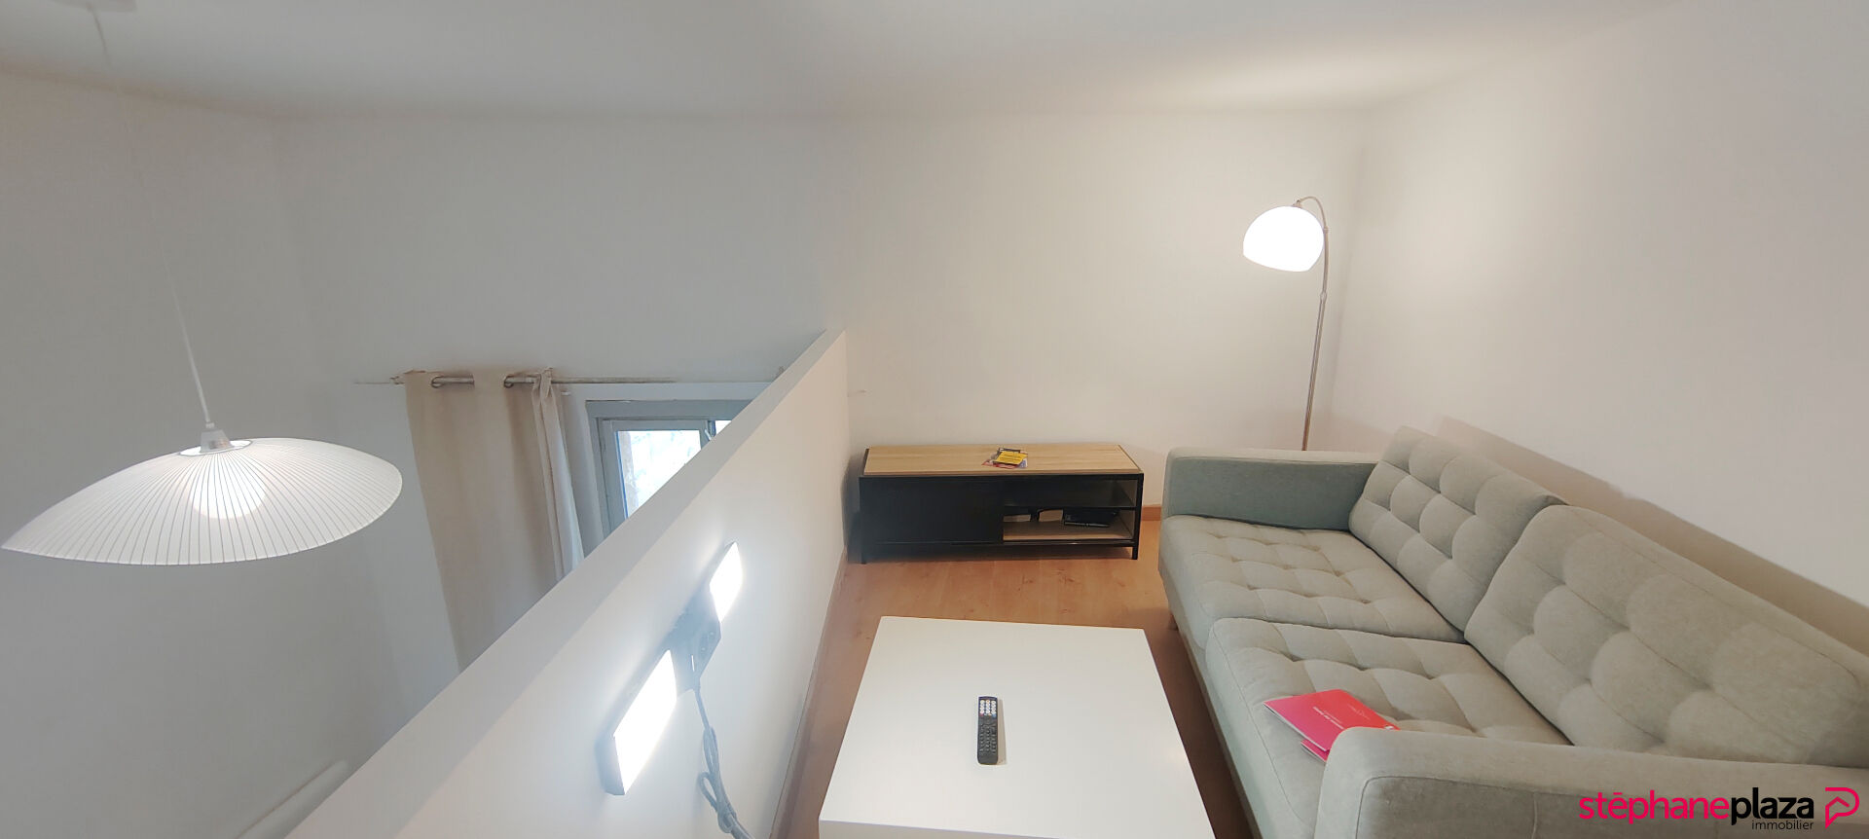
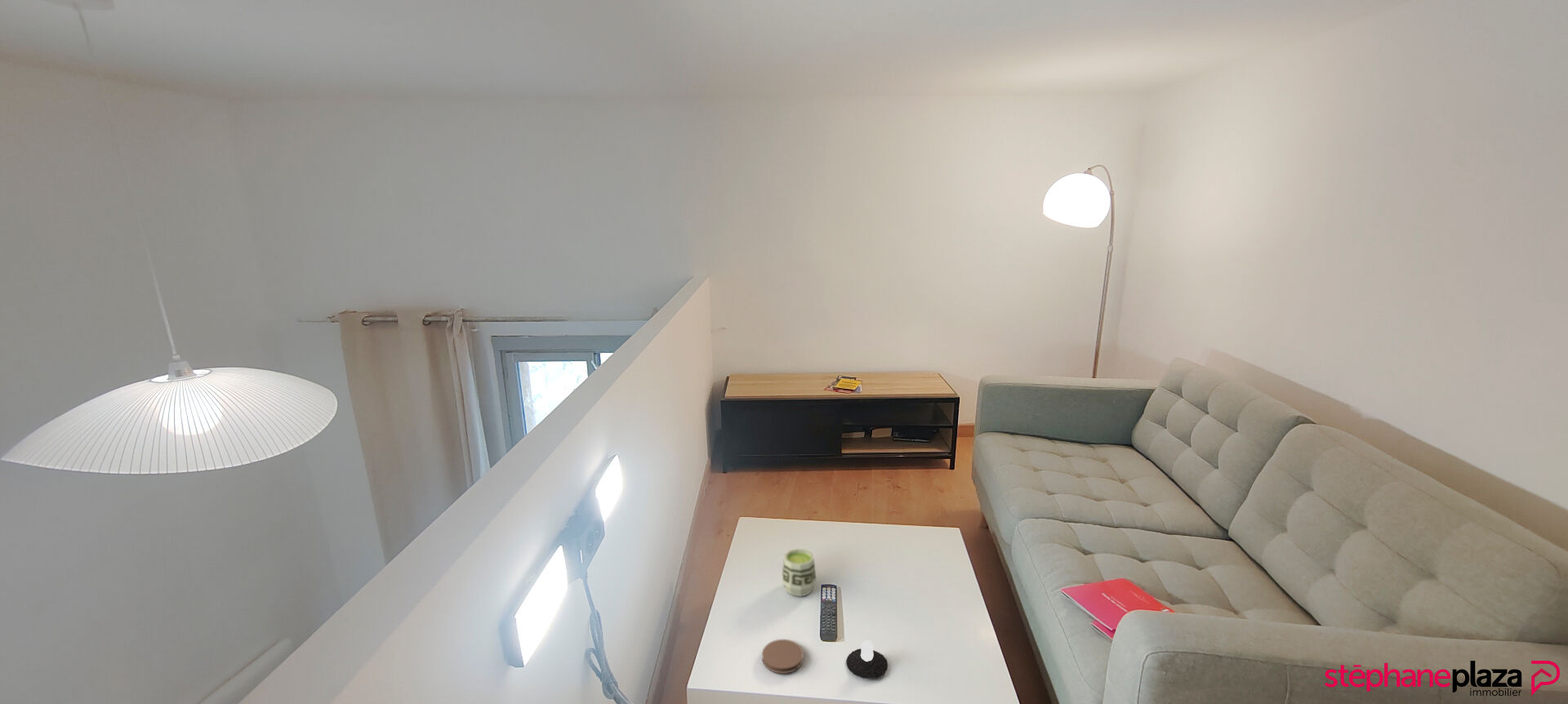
+ cup [782,548,817,597]
+ candle [845,640,889,679]
+ coaster [761,639,804,675]
